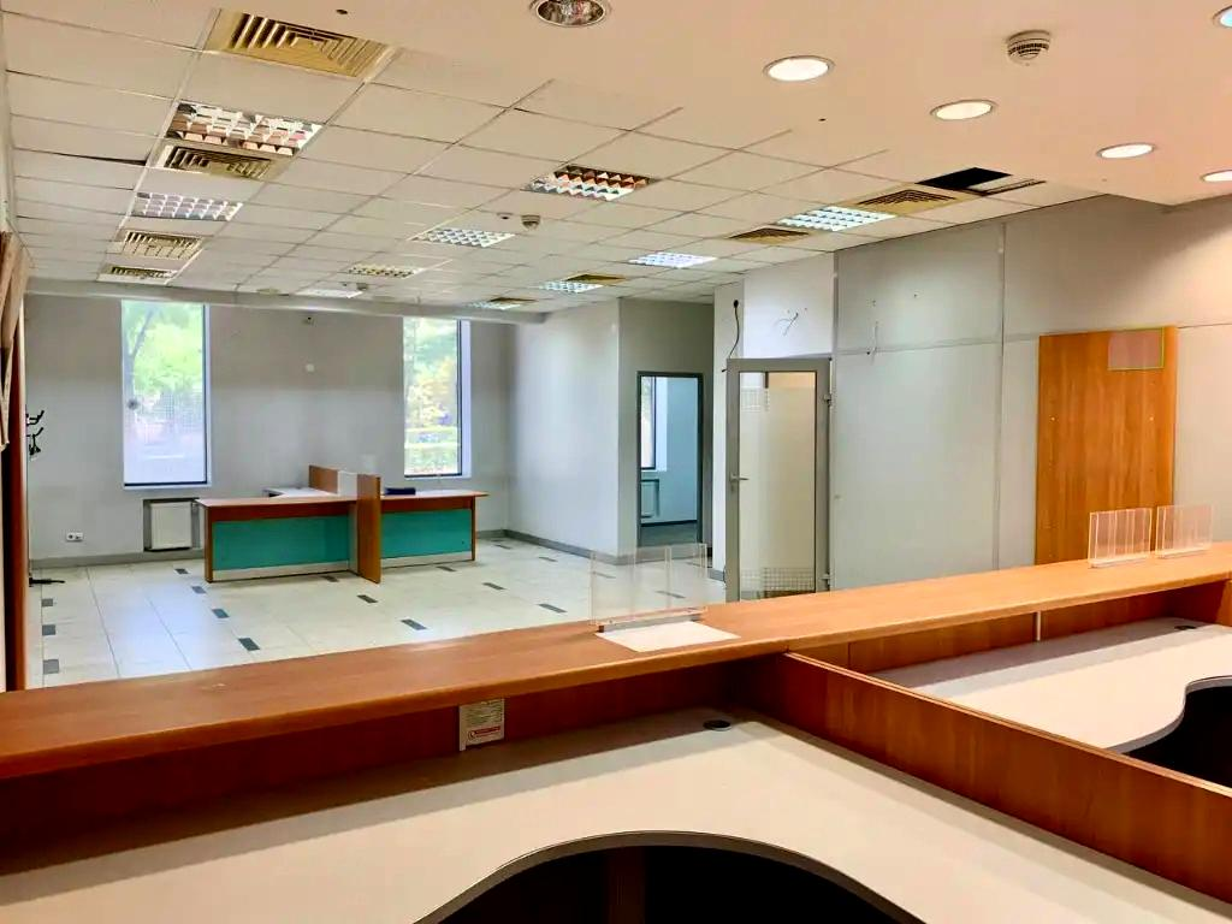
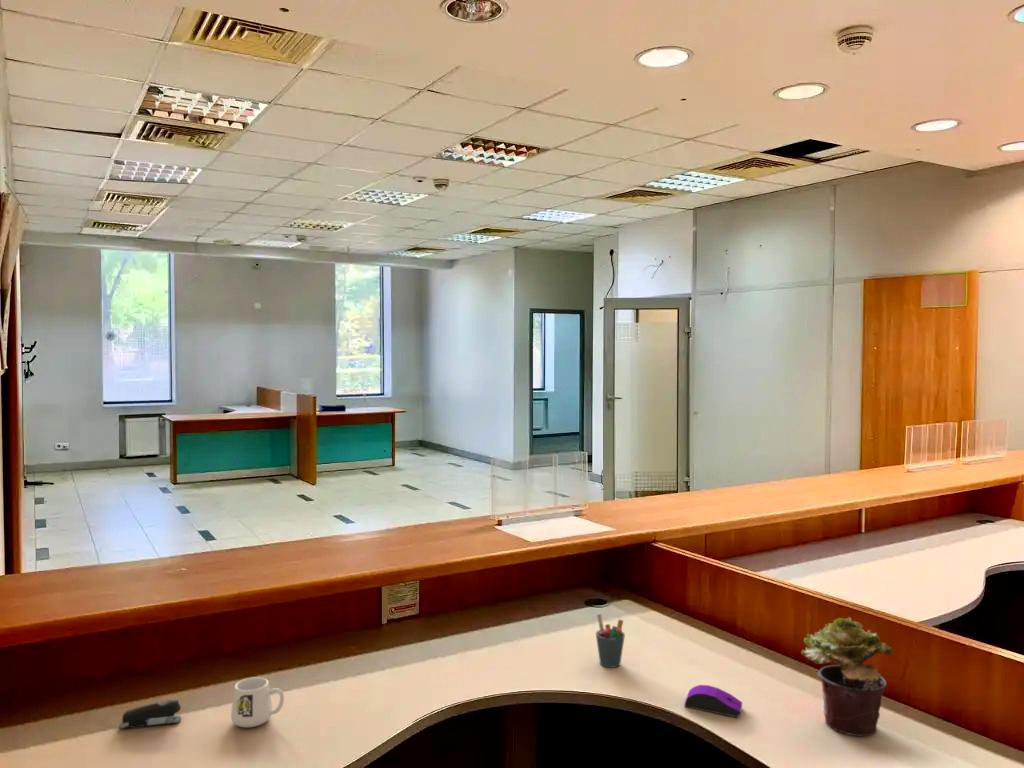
+ computer mouse [683,684,743,718]
+ potted plant [800,616,894,737]
+ stapler [118,698,182,730]
+ pen holder [595,613,626,668]
+ mug [230,676,285,728]
